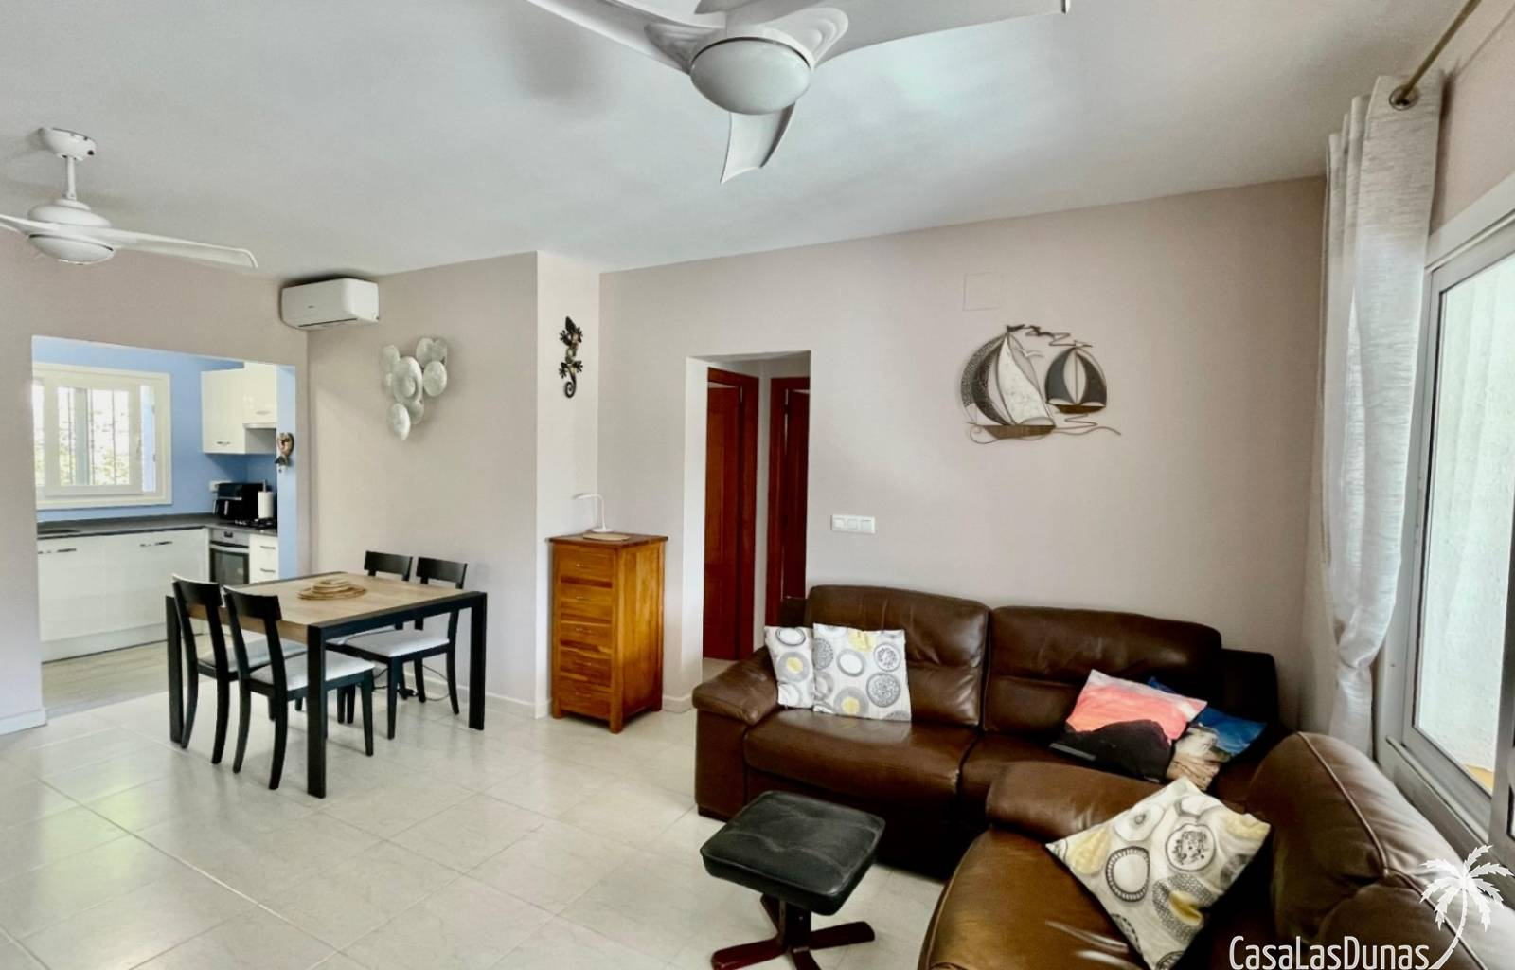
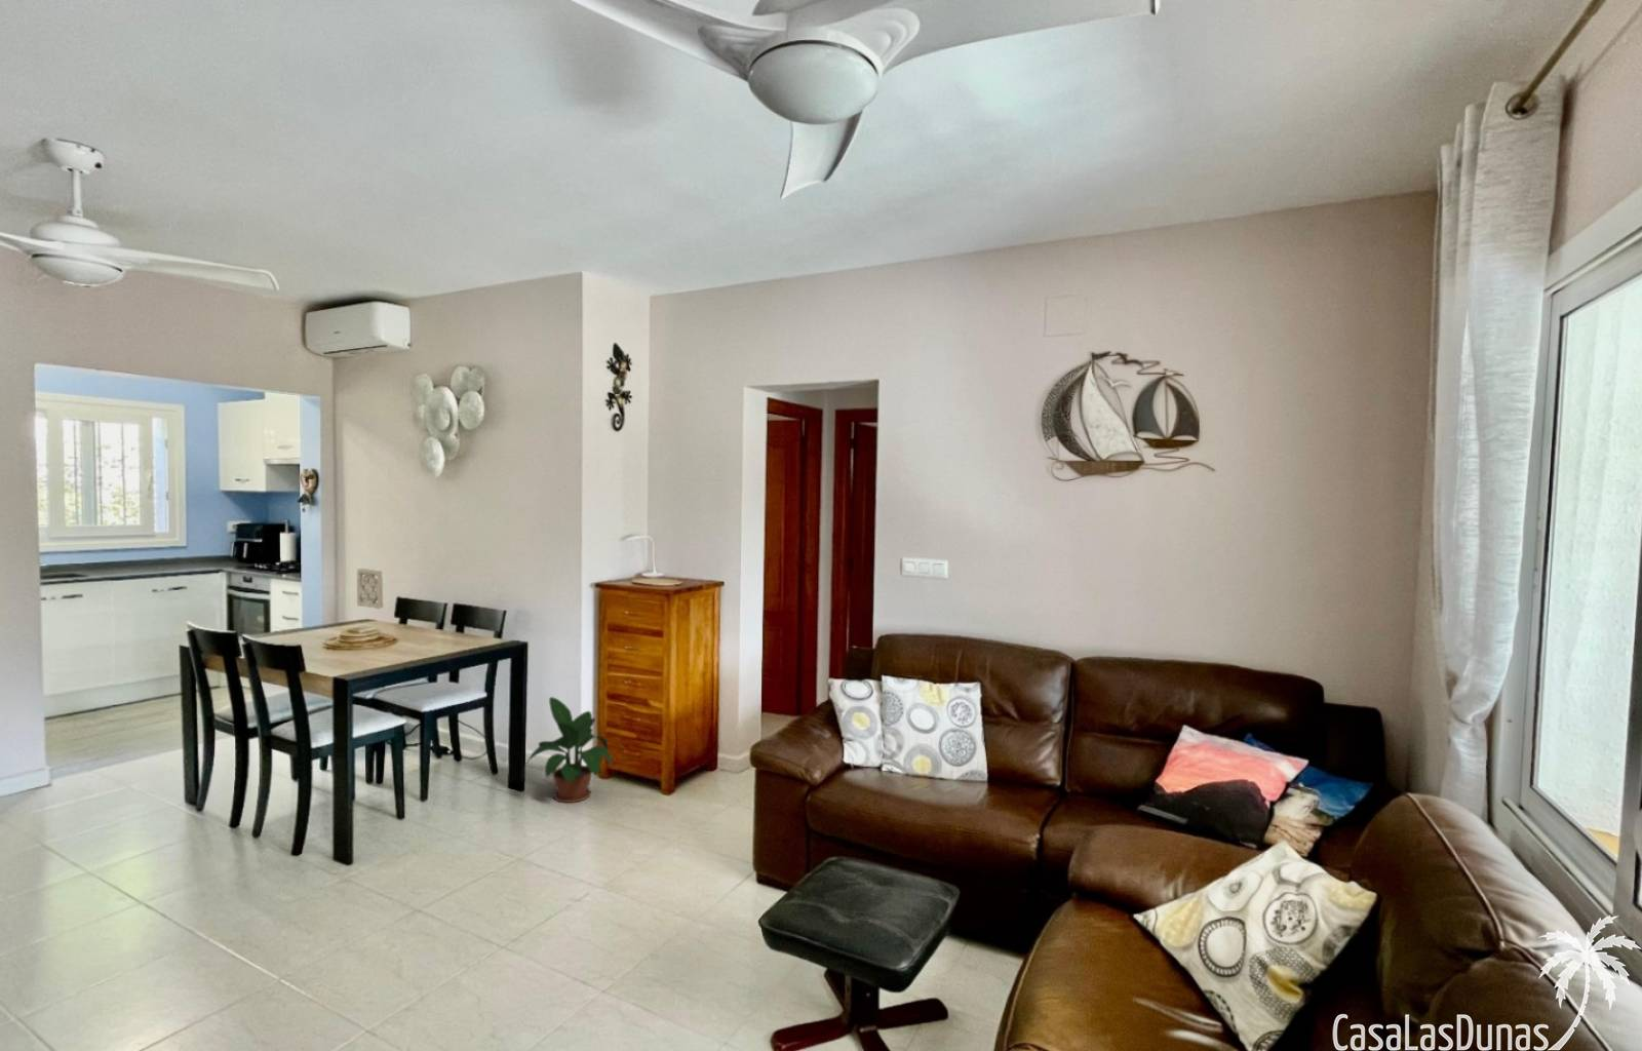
+ potted plant [522,695,614,803]
+ wall ornament [357,567,384,609]
